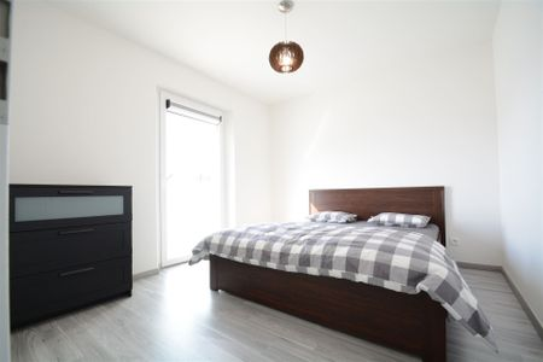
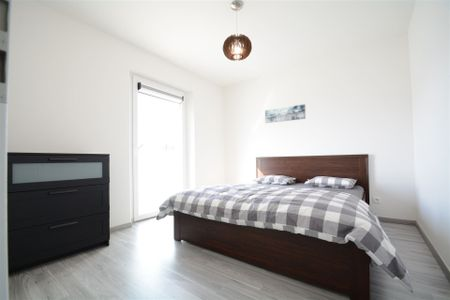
+ wall art [264,103,306,124]
